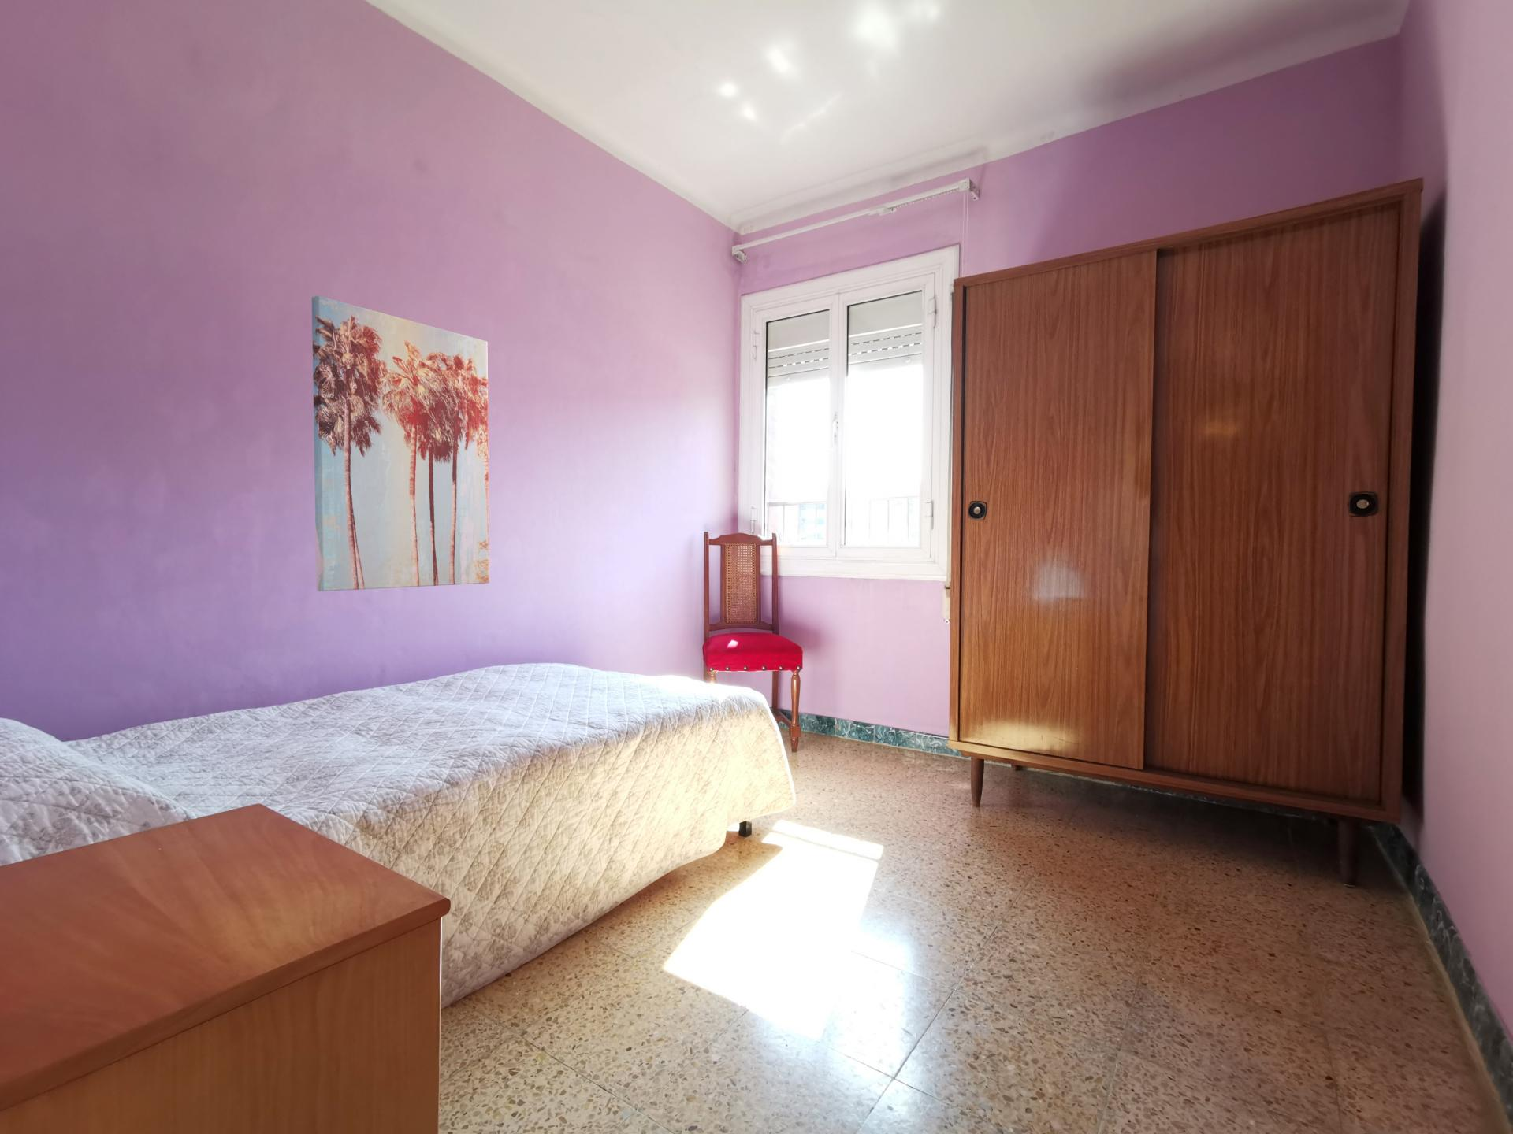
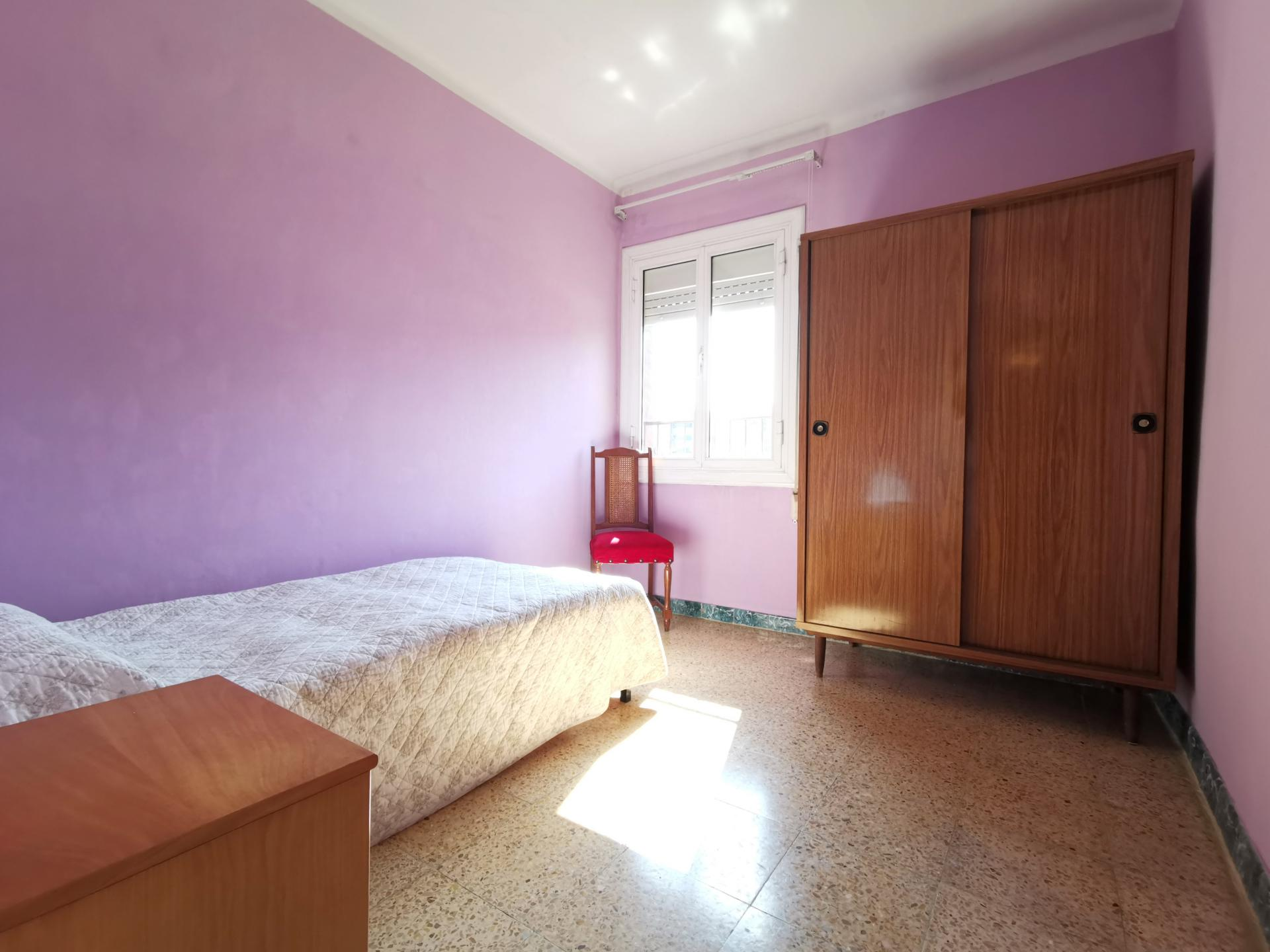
- wall art [311,294,490,592]
